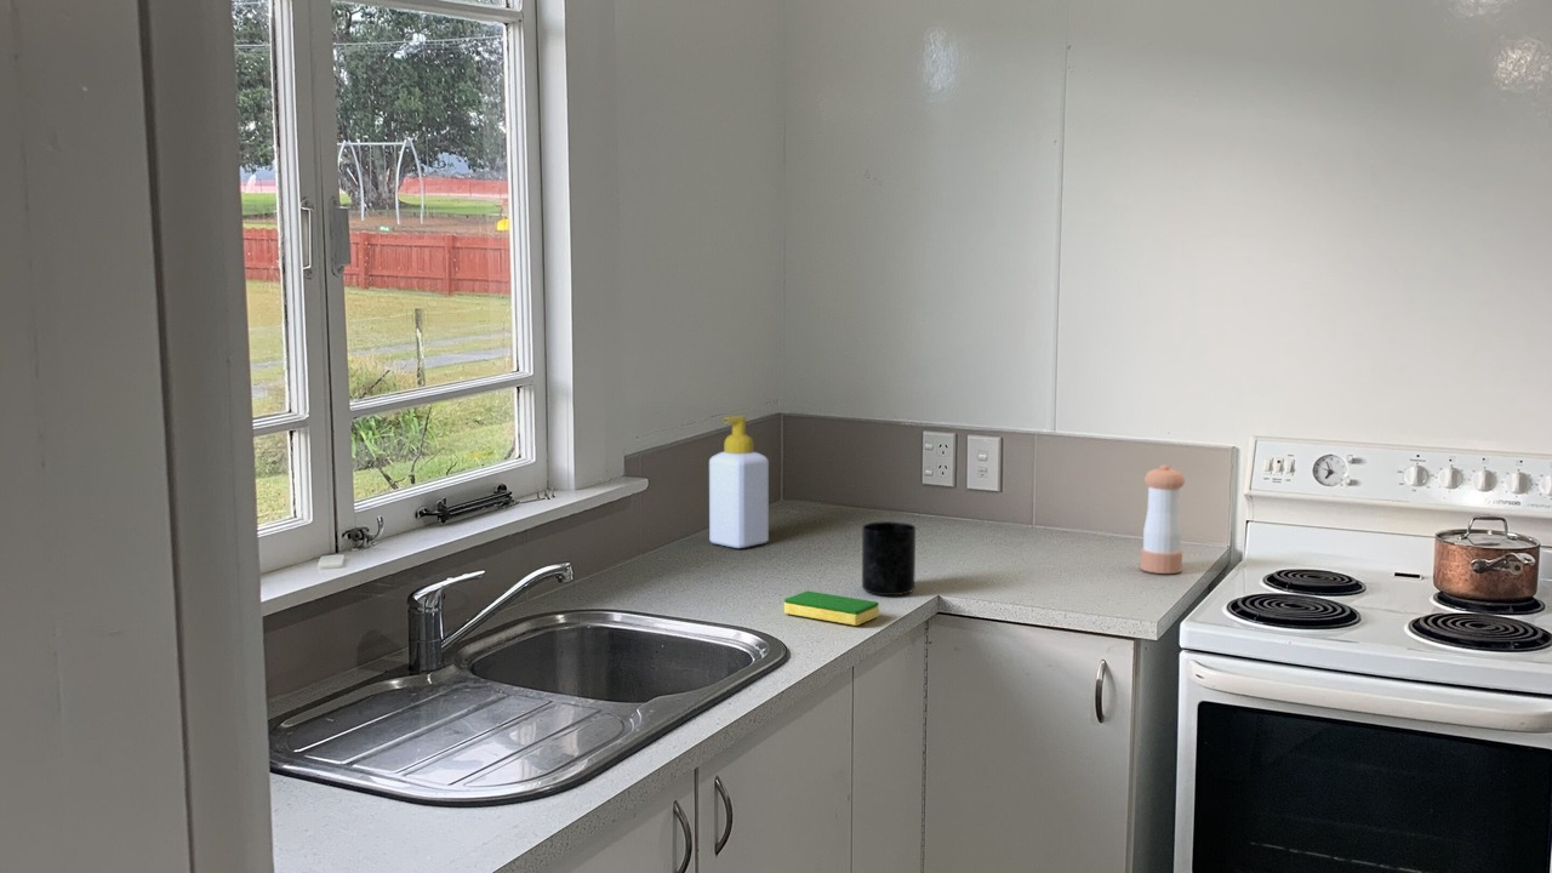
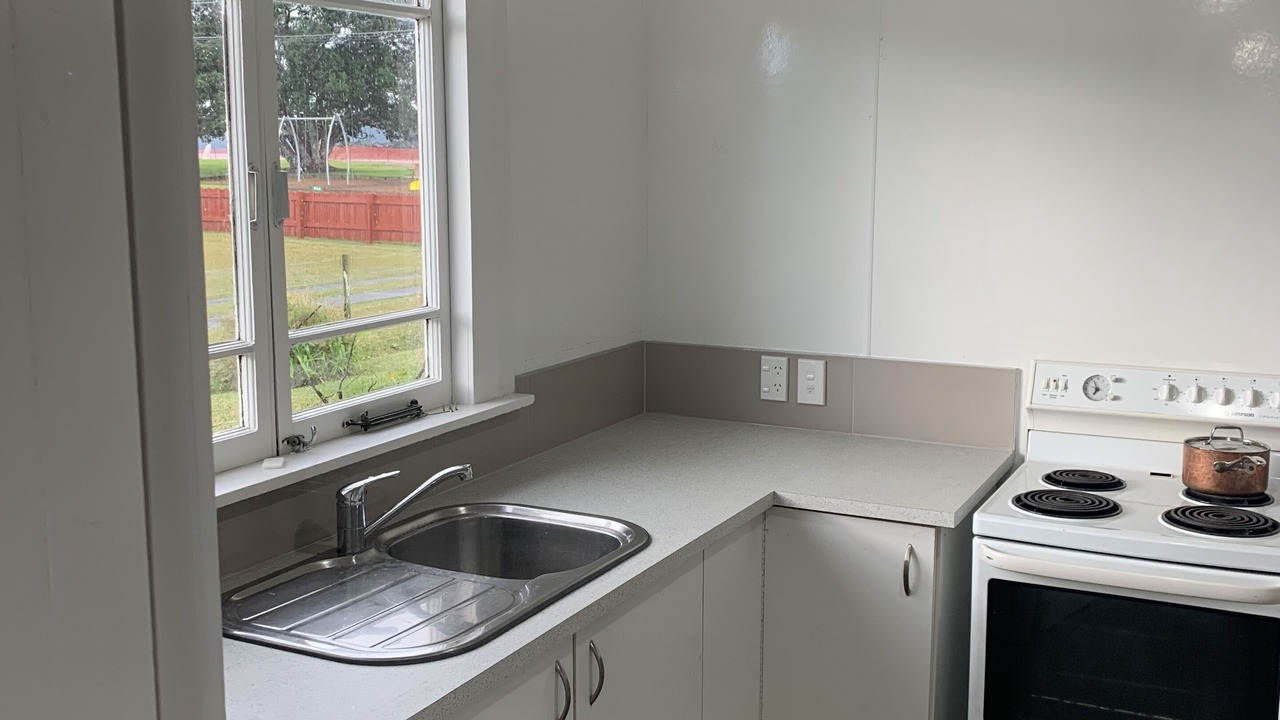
- pepper shaker [1140,463,1186,575]
- dish sponge [783,590,880,627]
- soap bottle [708,415,770,549]
- mug [861,520,917,597]
